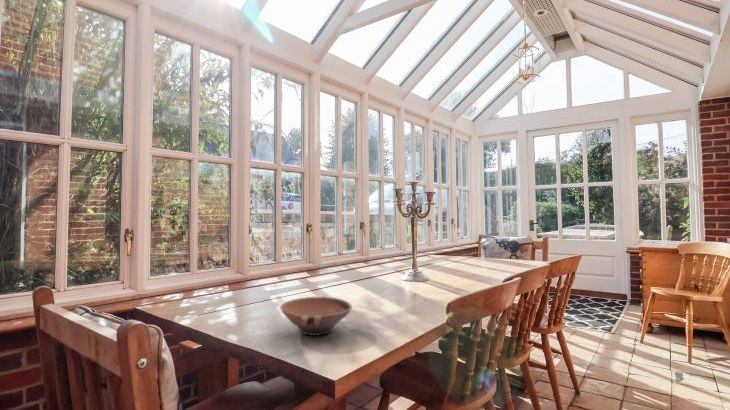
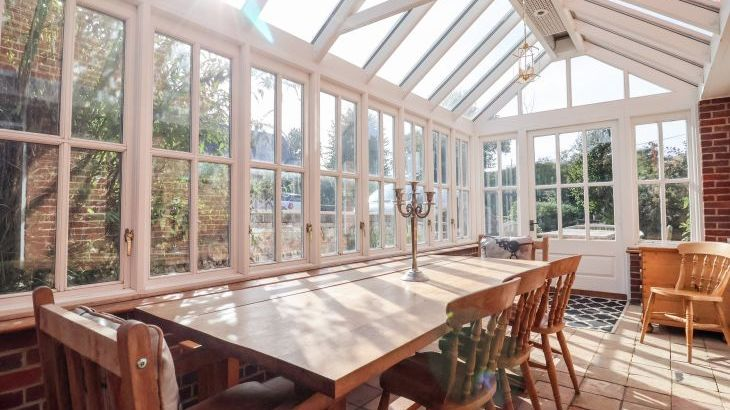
- bowl [279,295,353,337]
